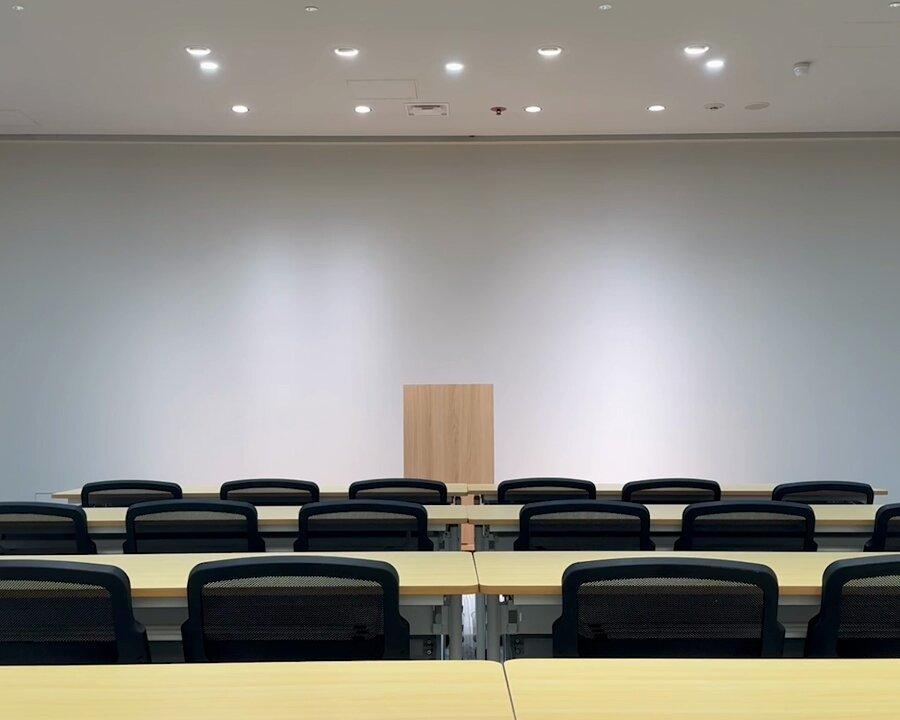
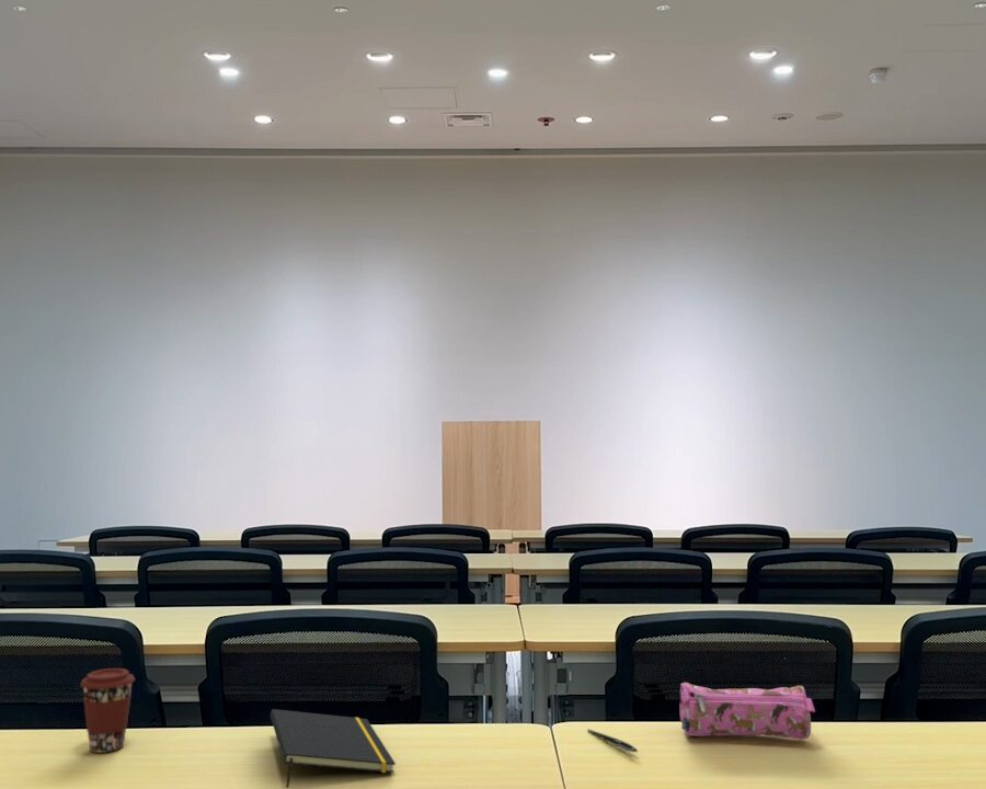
+ coffee cup [79,667,136,754]
+ notepad [270,708,397,789]
+ pencil case [678,682,816,741]
+ pen [586,729,639,753]
